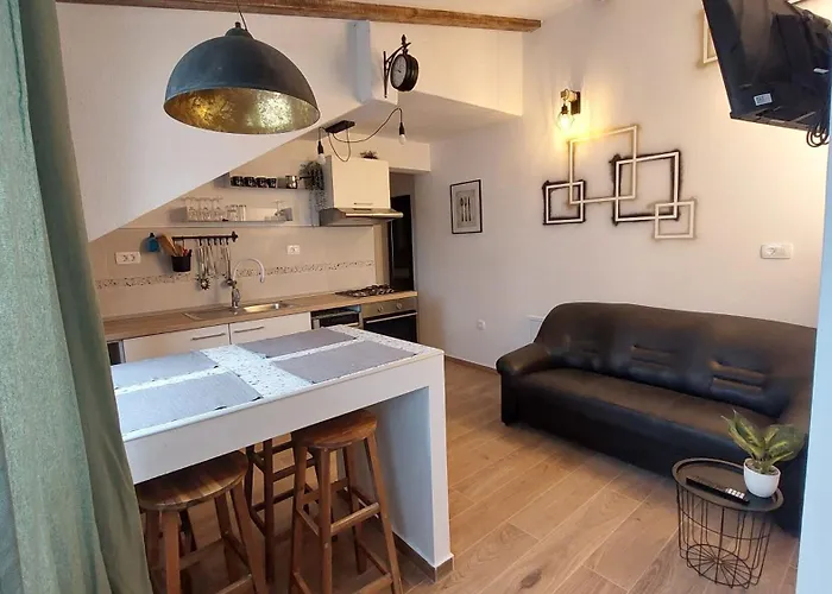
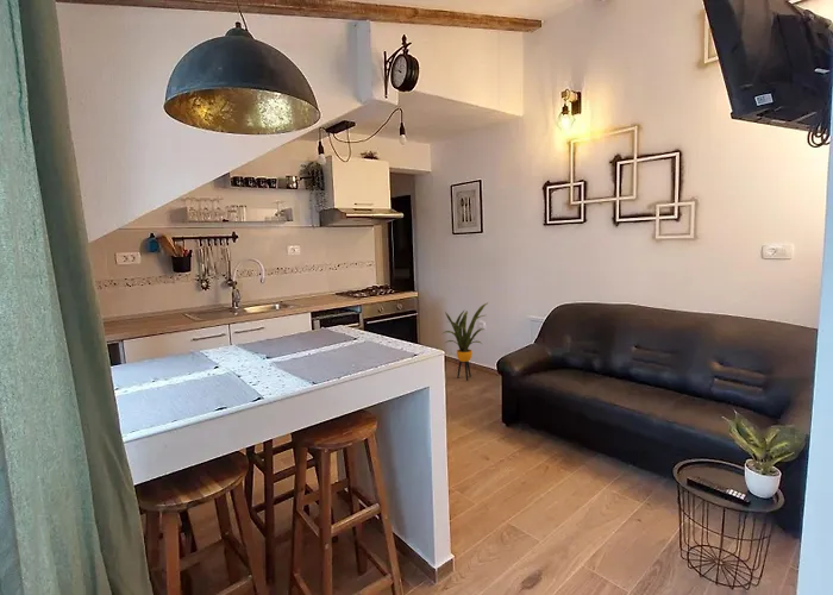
+ house plant [440,302,488,382]
